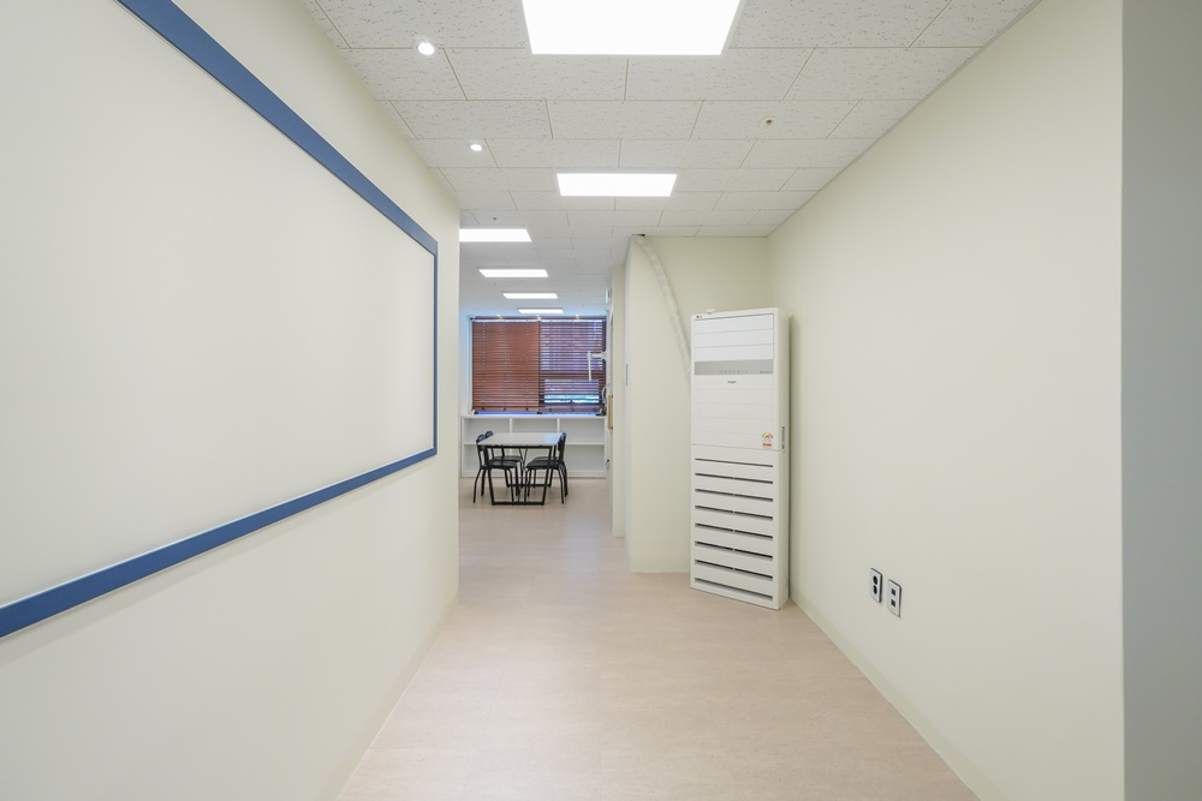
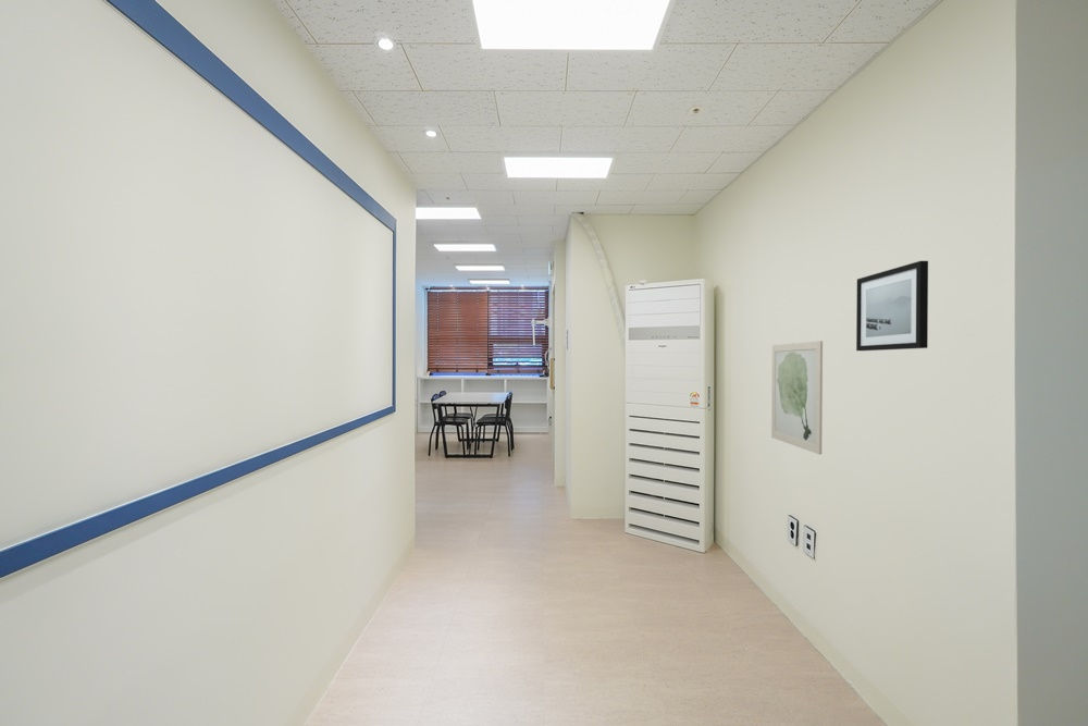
+ wall art [770,340,824,455]
+ wall art [855,260,929,352]
